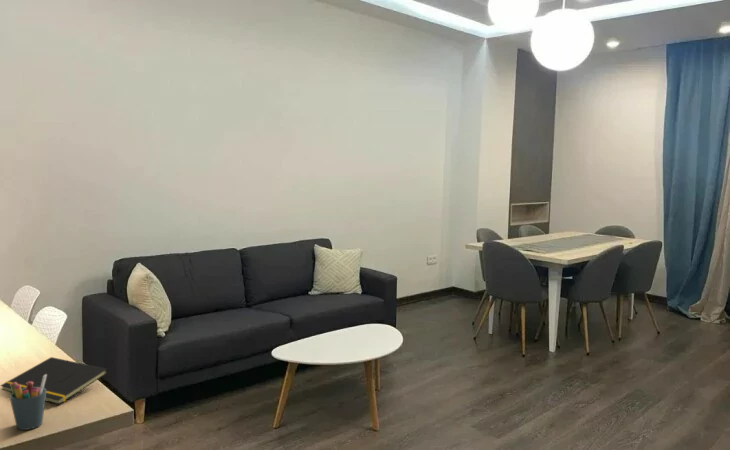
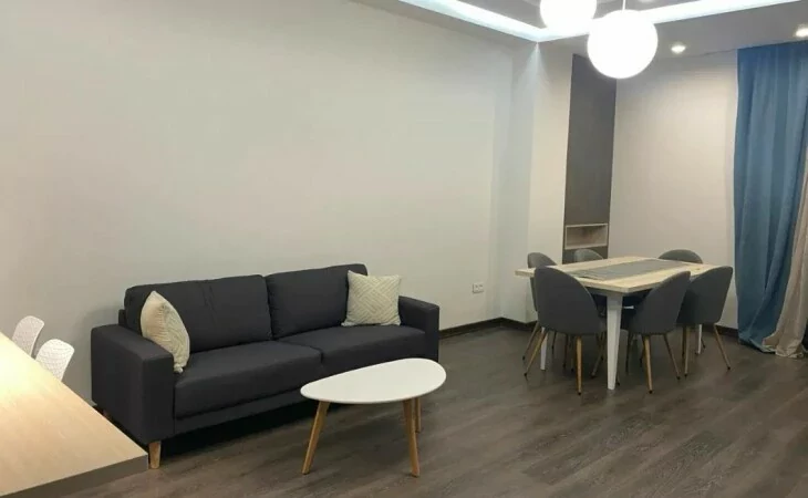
- notepad [0,356,109,405]
- pen holder [8,375,47,431]
